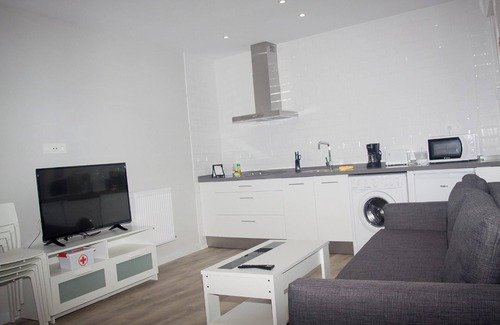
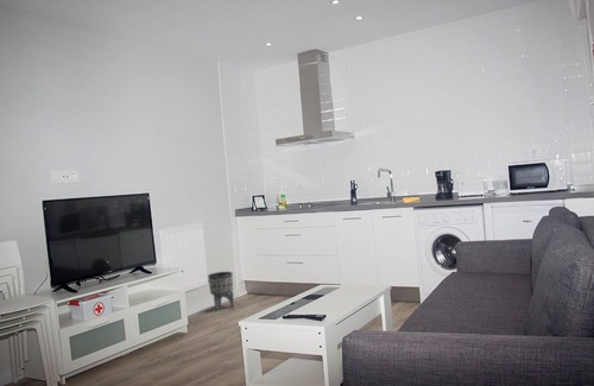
+ planter [207,271,235,312]
